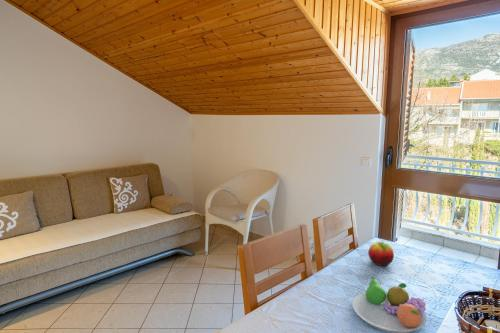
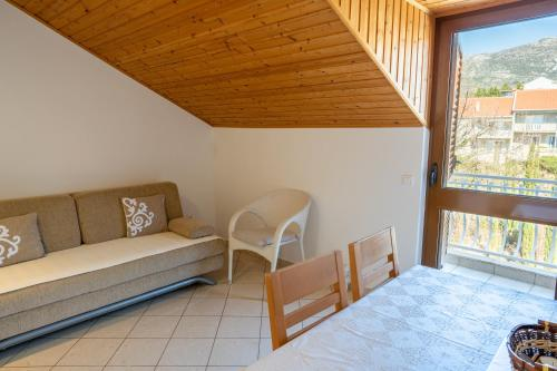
- fruit [367,241,395,267]
- fruit bowl [351,276,428,333]
